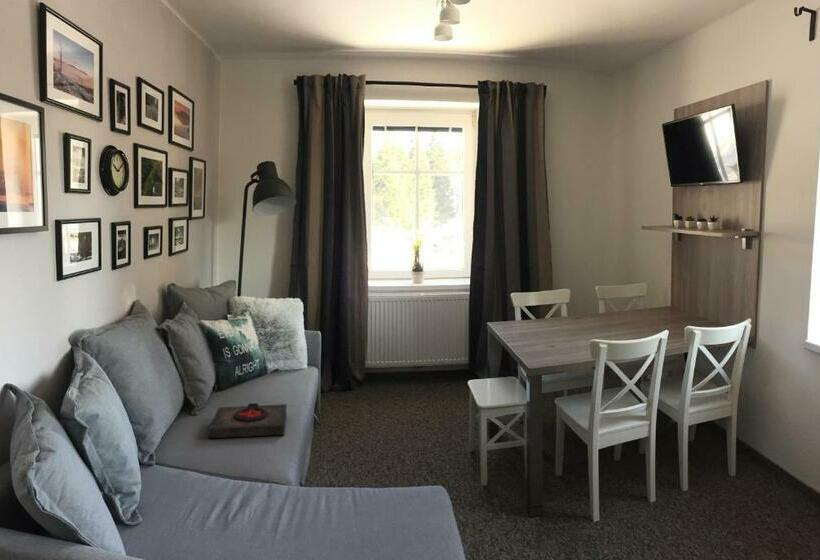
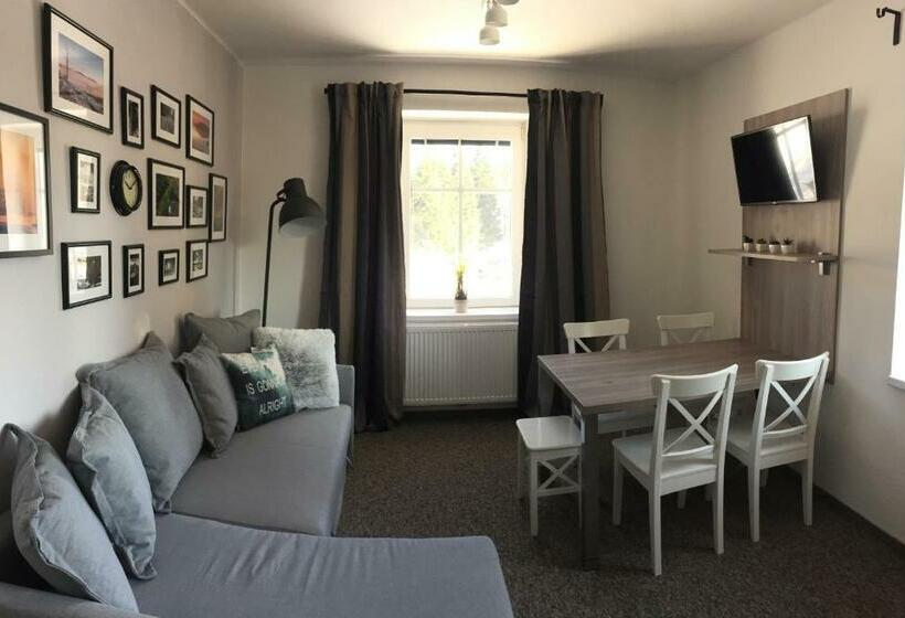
- book [207,402,288,439]
